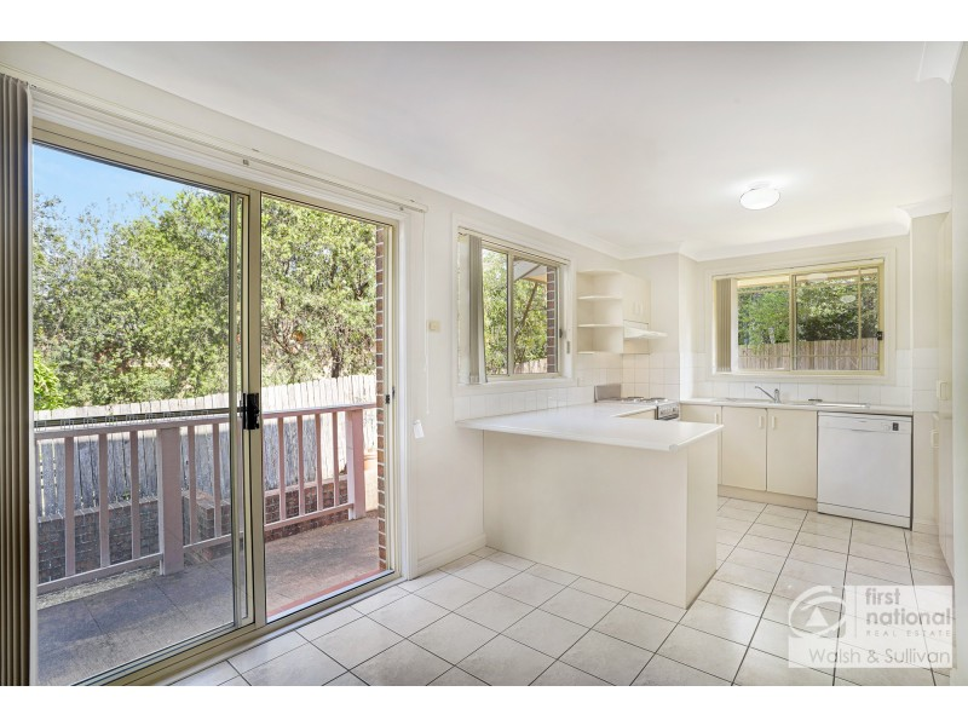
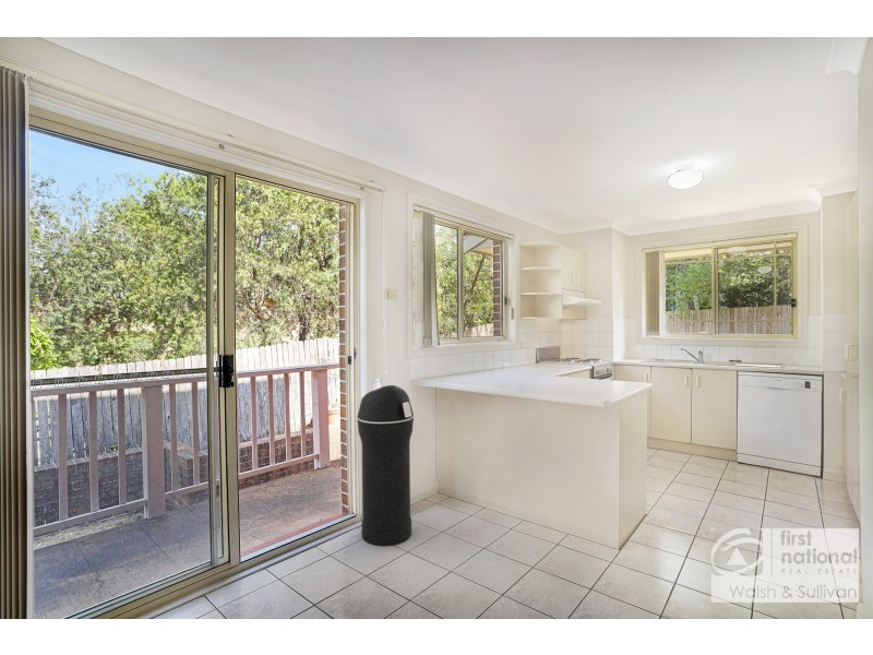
+ trash can [356,384,415,547]
